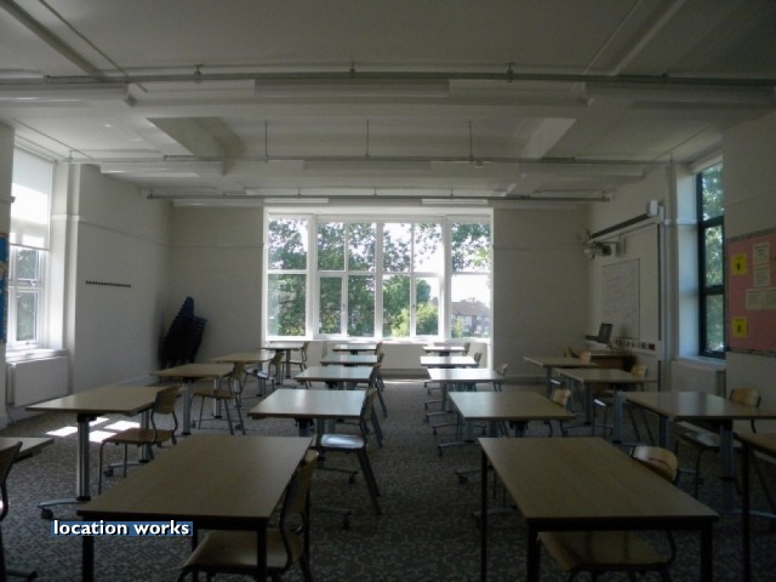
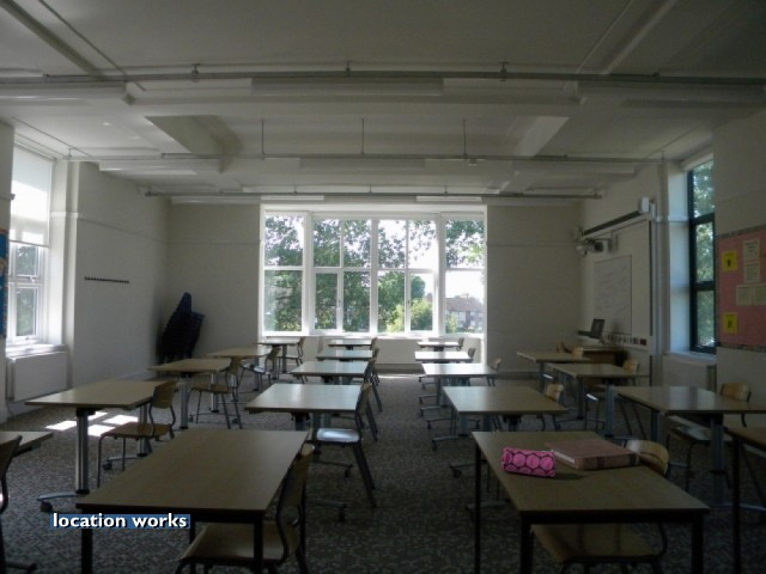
+ pencil case [500,446,558,478]
+ book [543,438,640,471]
